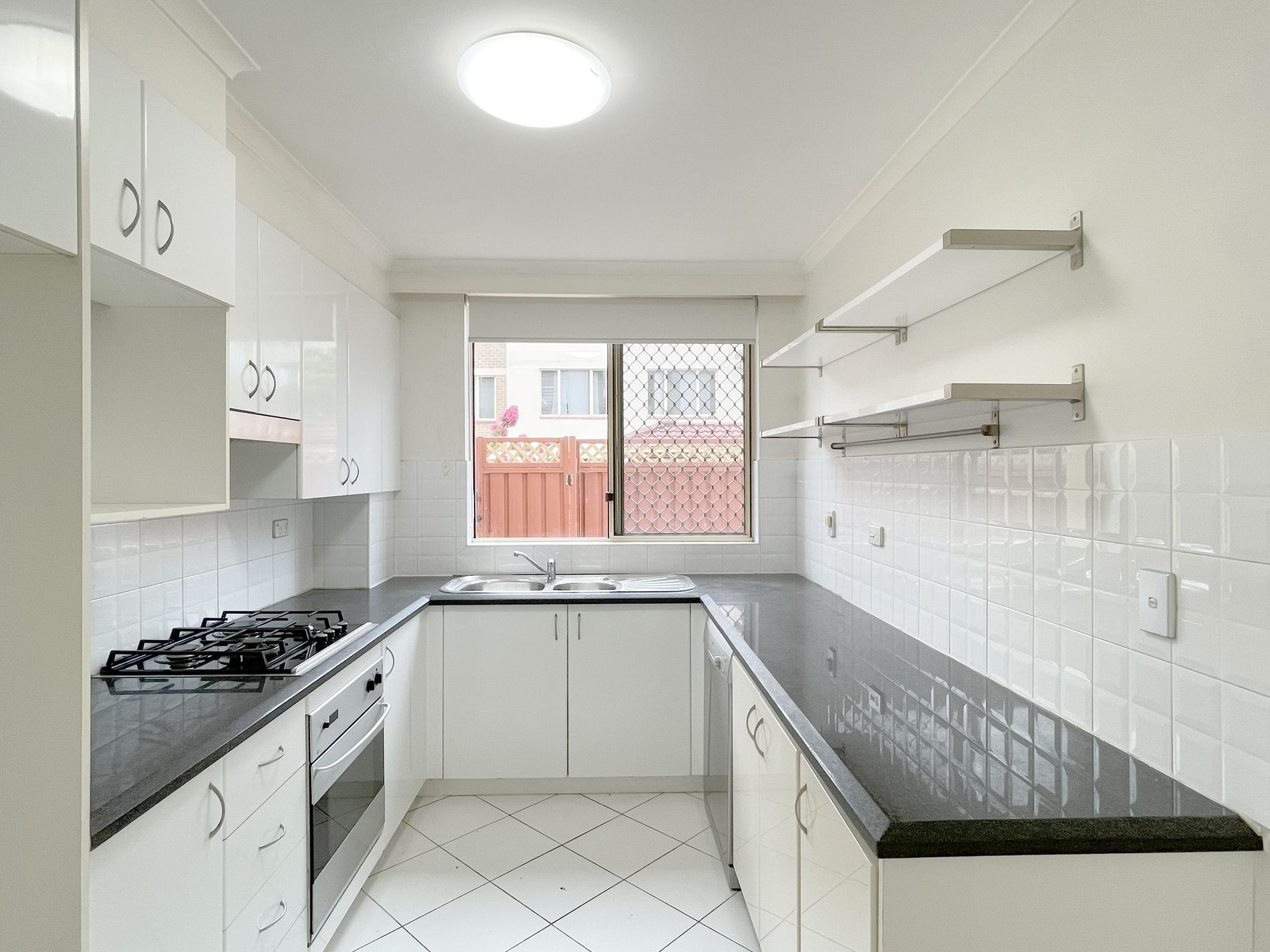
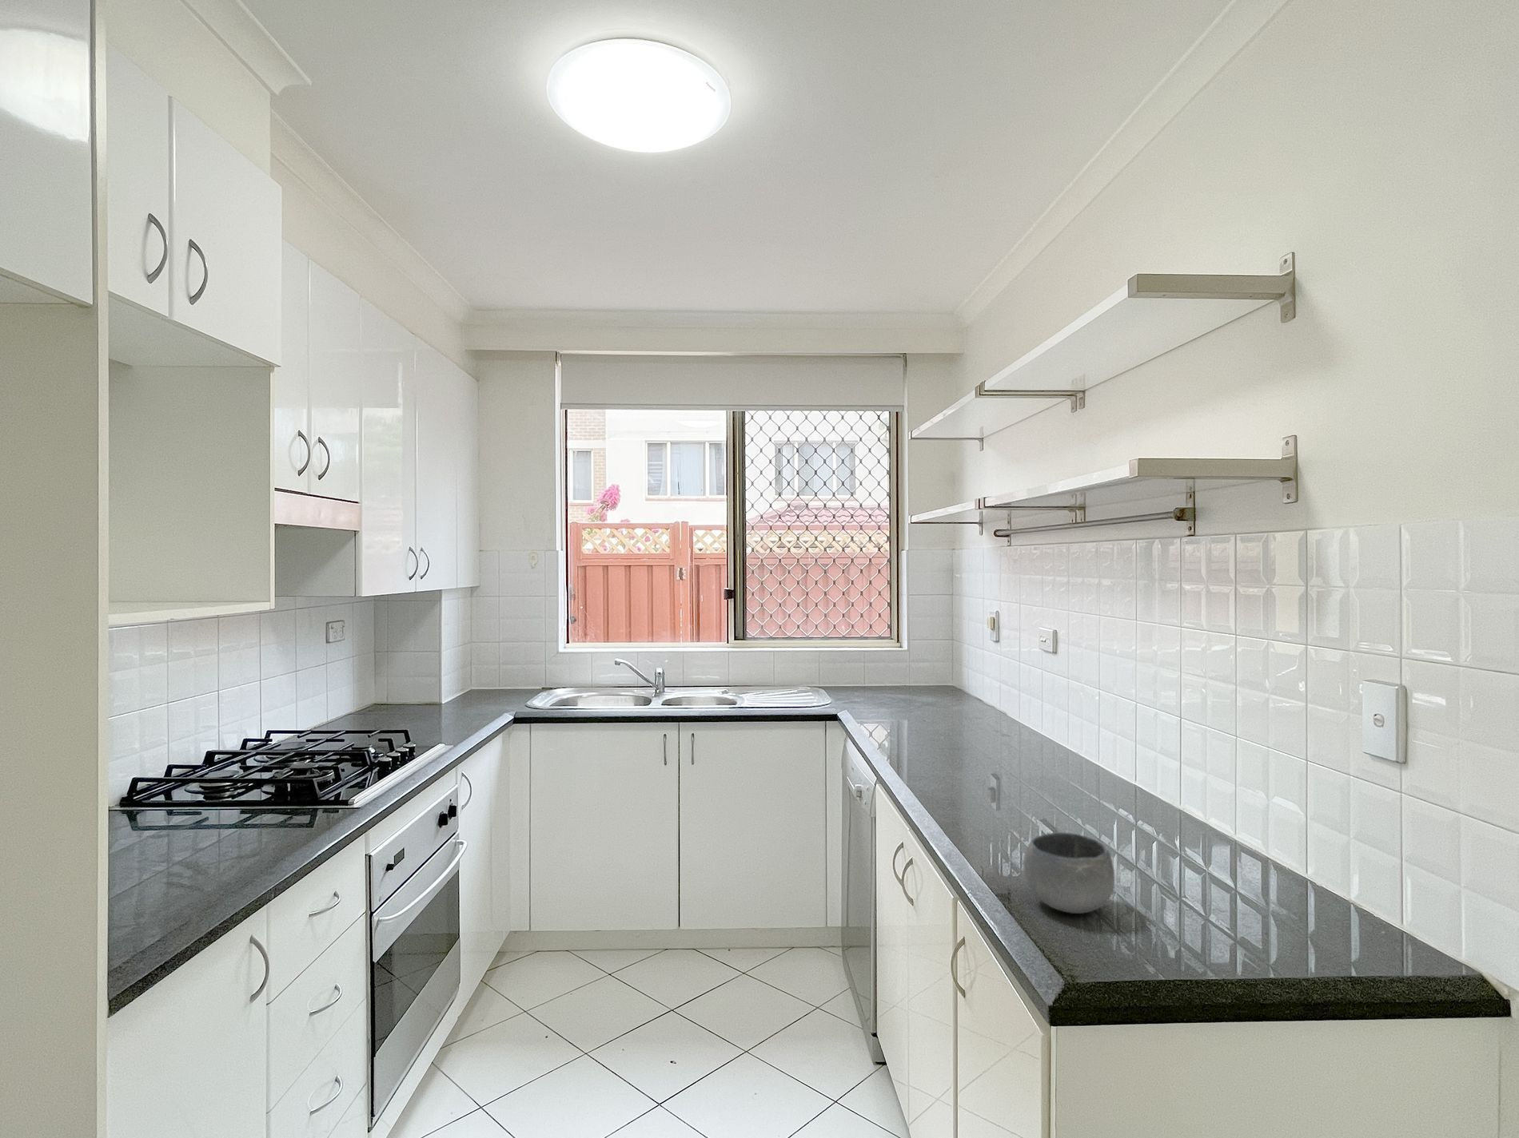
+ bowl [1023,831,1115,914]
